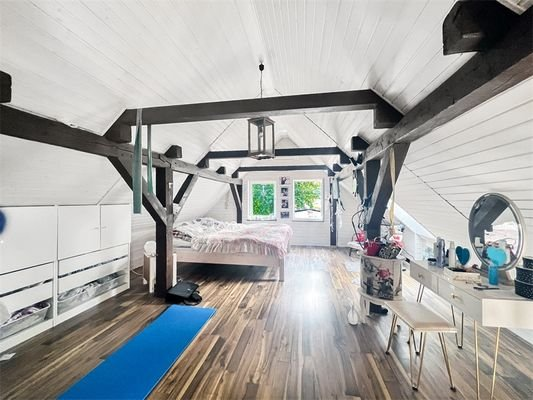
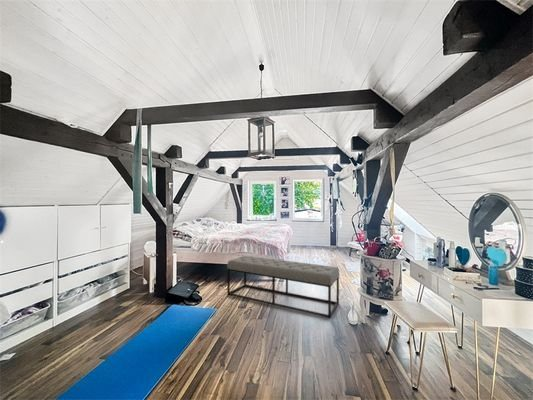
+ bench [226,255,341,319]
